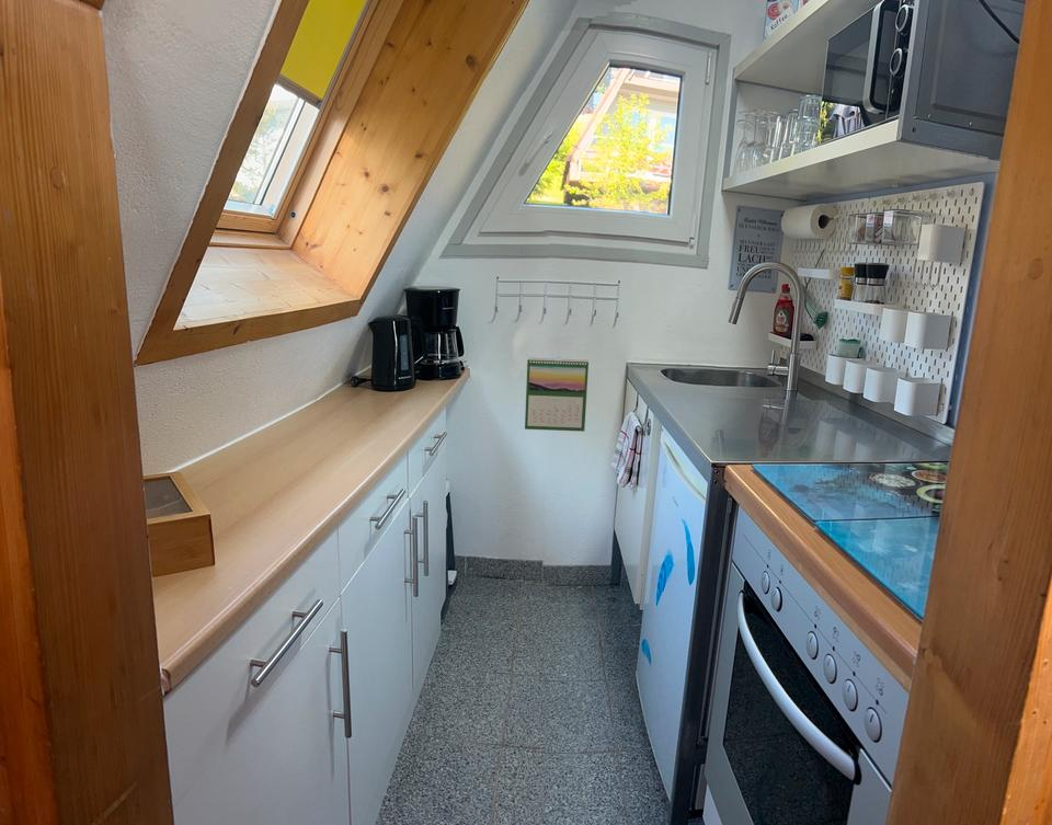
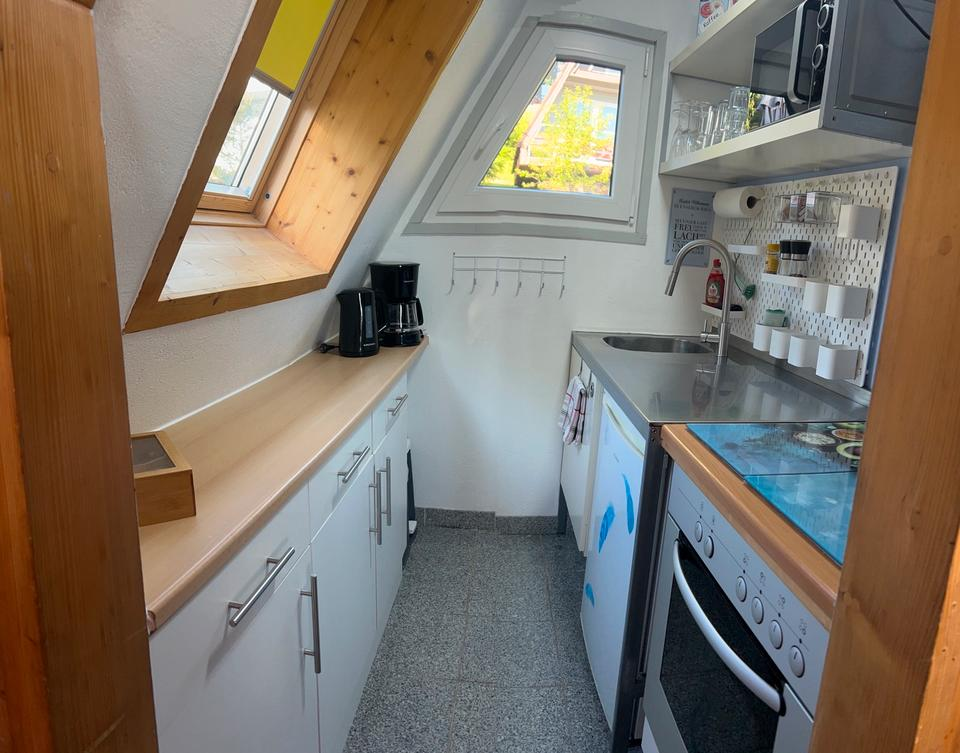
- calendar [524,356,590,433]
